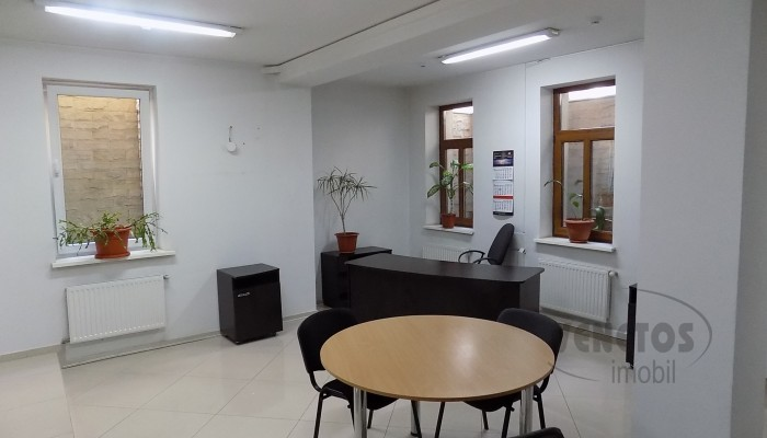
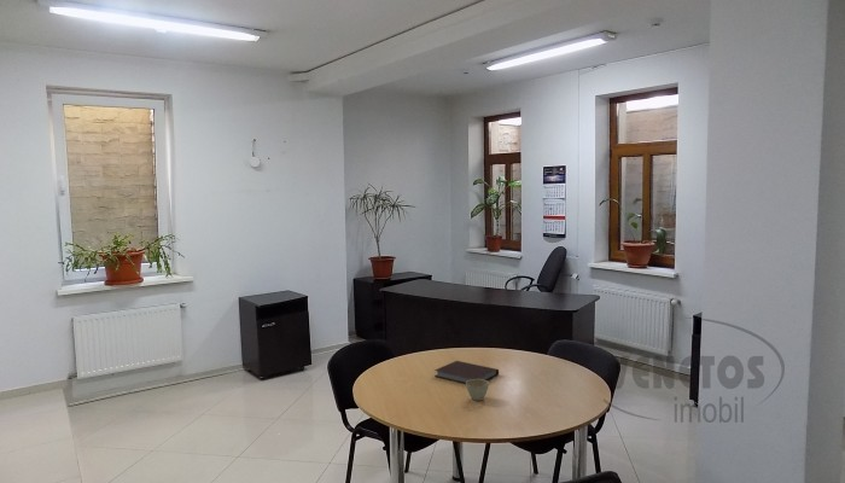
+ flower pot [465,379,490,401]
+ notebook [433,360,500,385]
